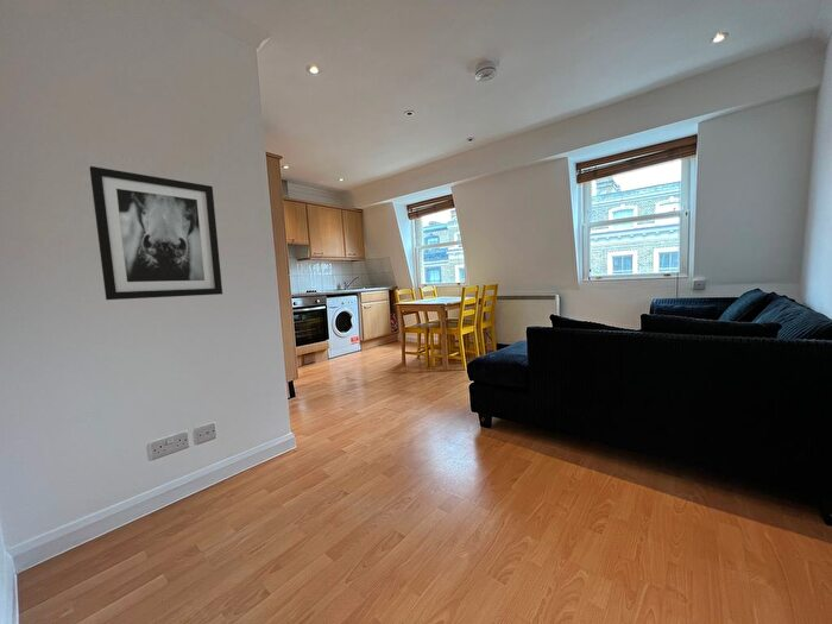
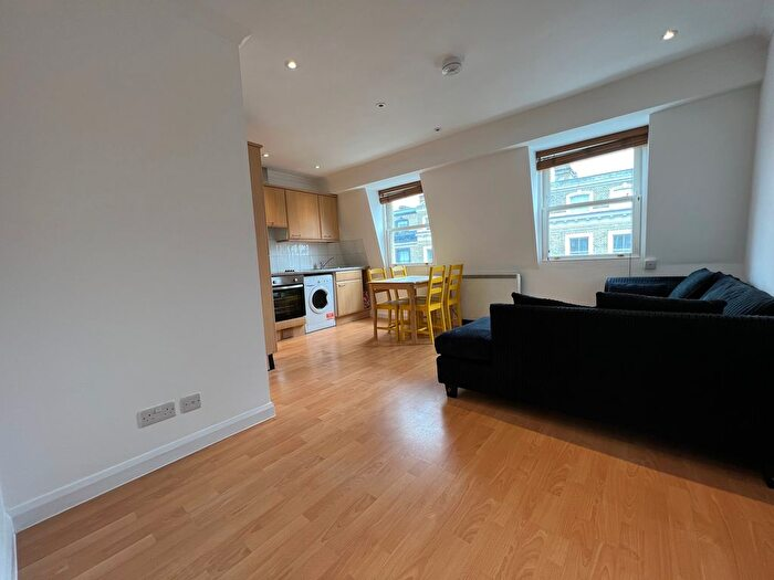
- wall art [88,165,223,301]
